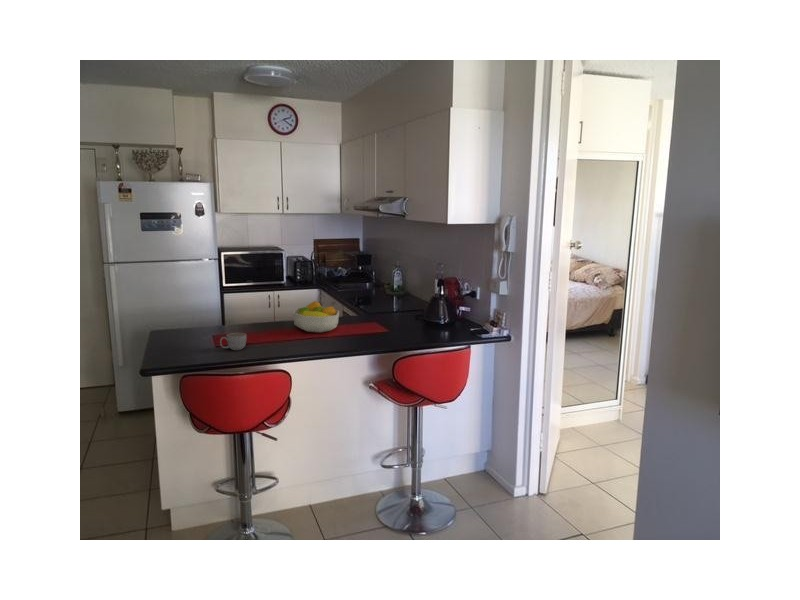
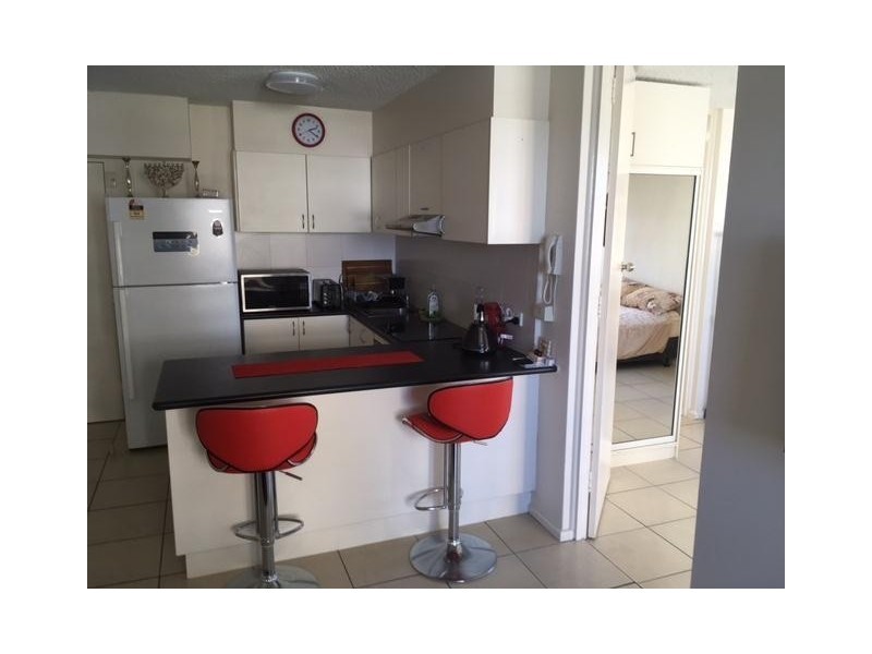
- fruit bowl [292,300,340,334]
- mug [219,332,248,351]
